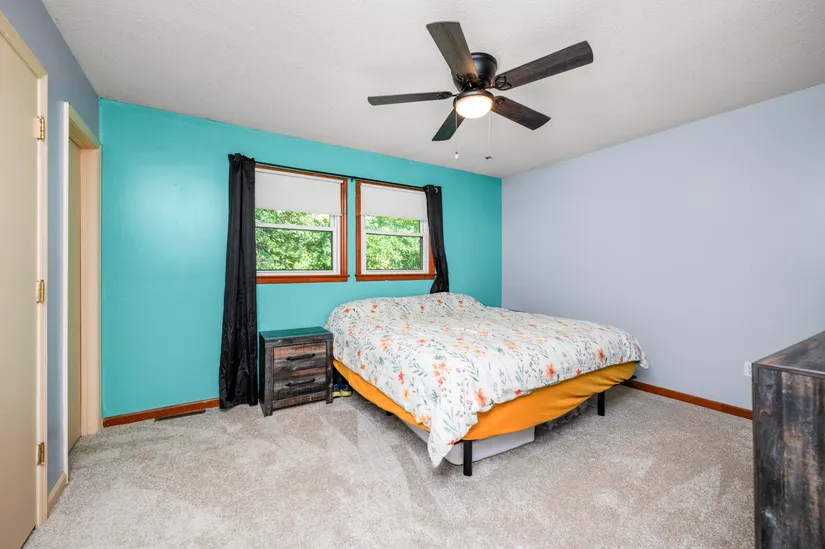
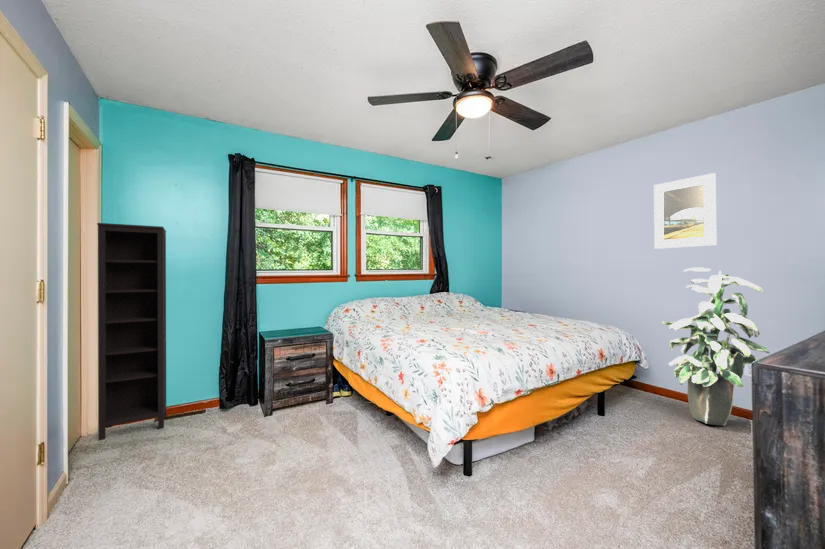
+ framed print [653,172,717,250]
+ bookcase [96,222,167,441]
+ indoor plant [661,266,770,427]
